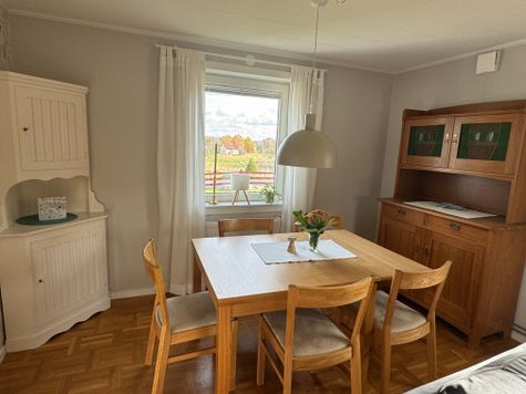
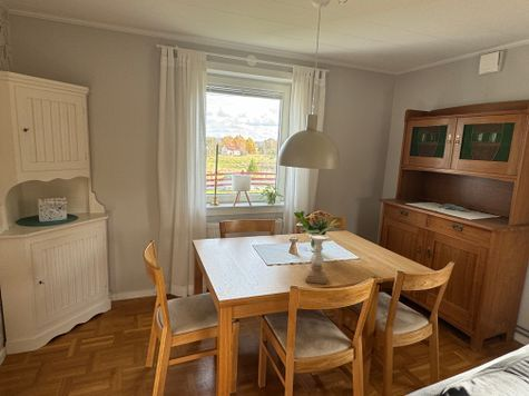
+ candle holder [304,234,330,285]
